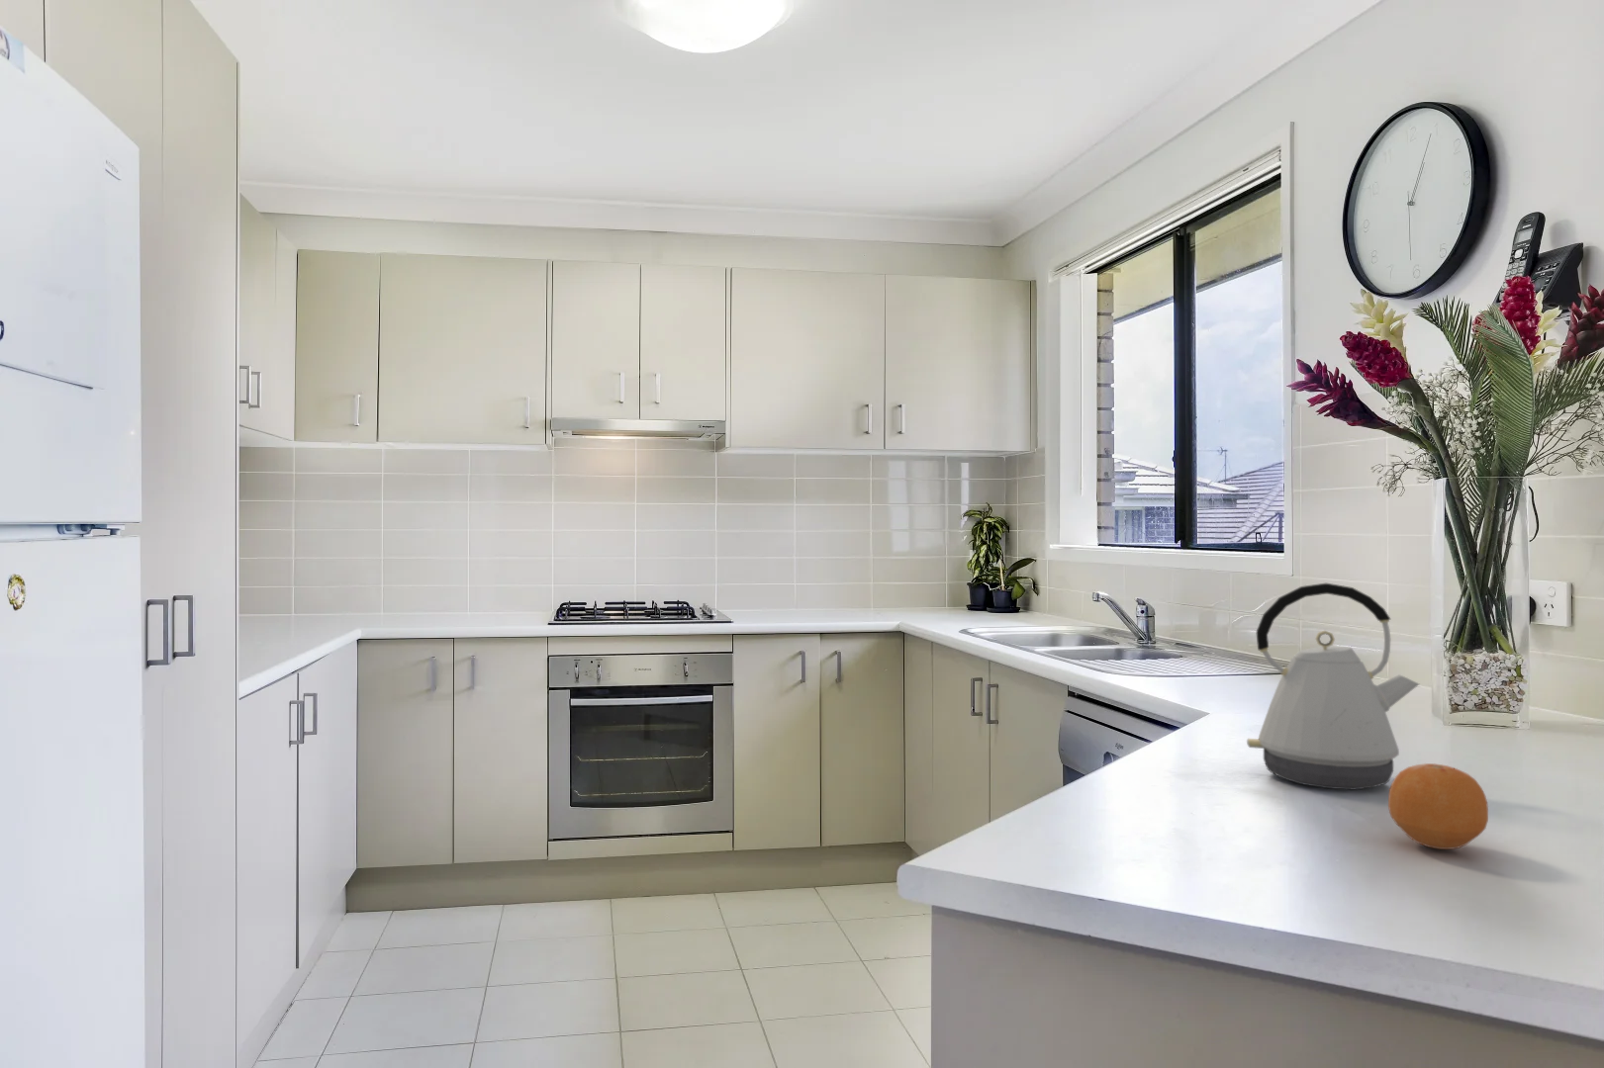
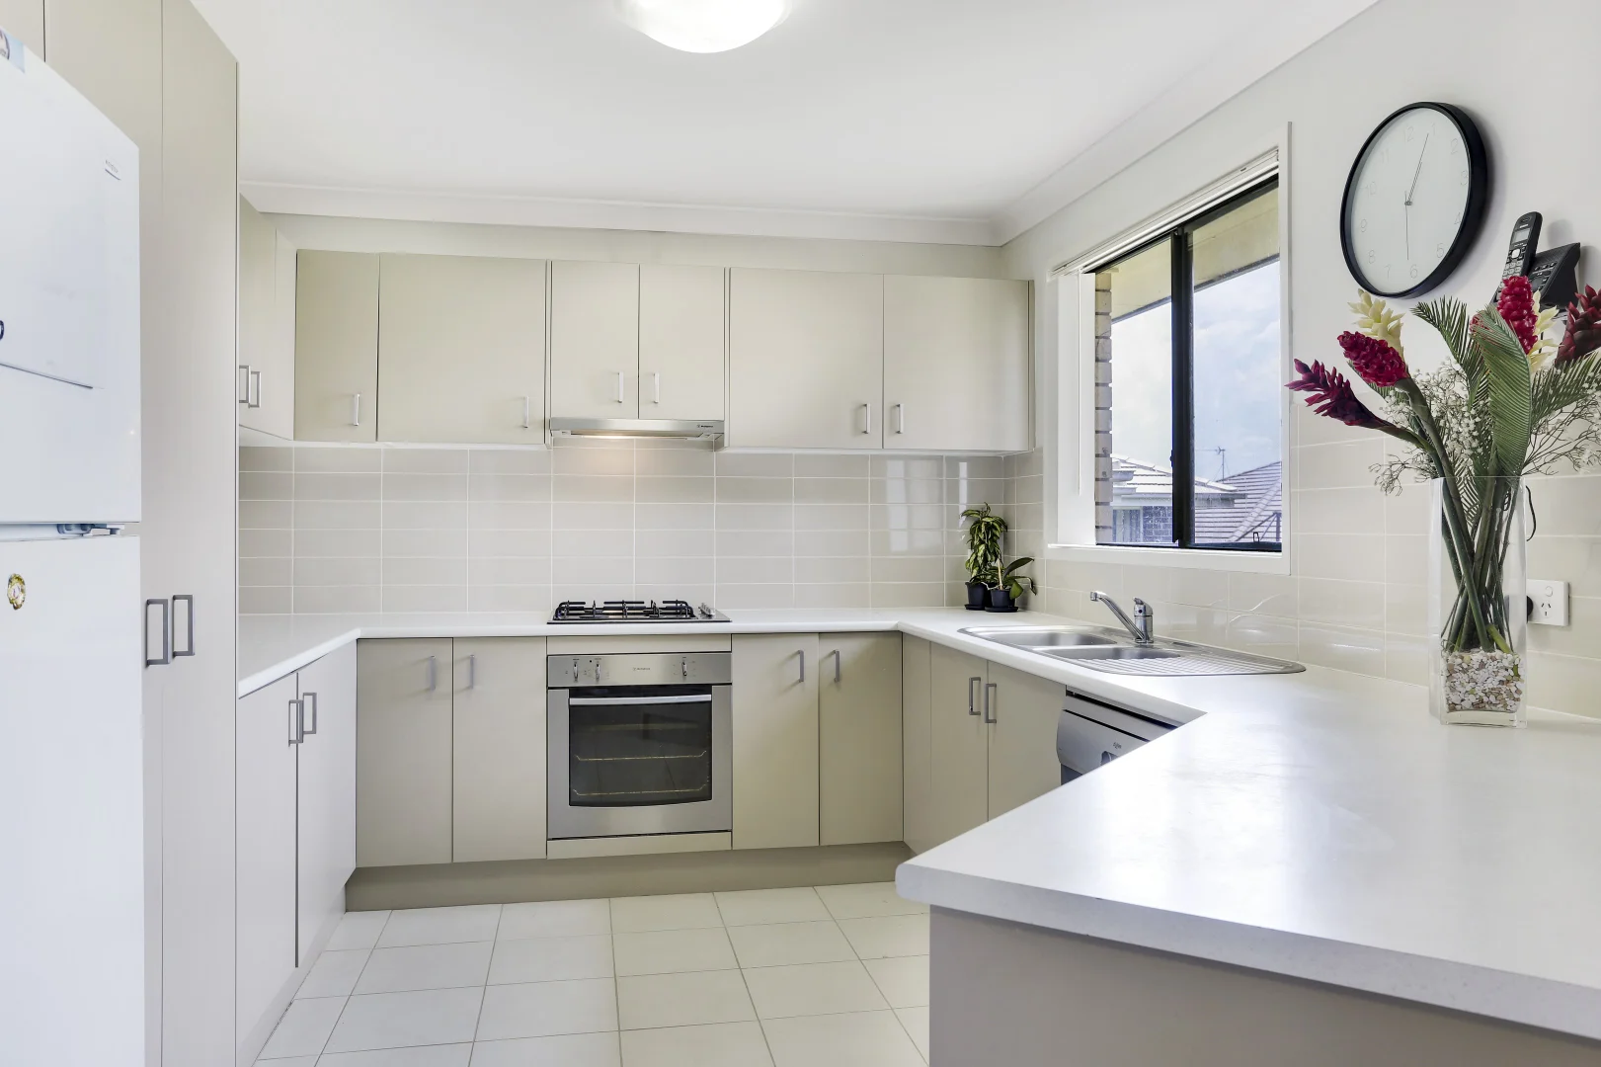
- kettle [1246,583,1420,791]
- fruit [1387,763,1490,850]
